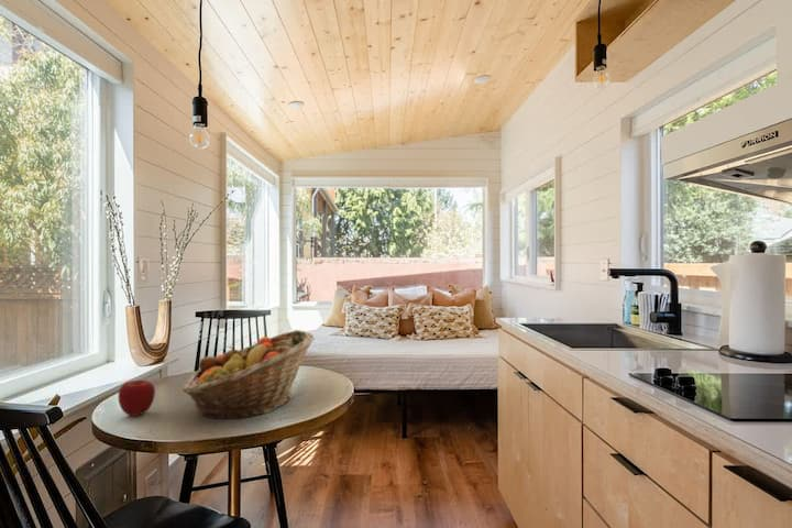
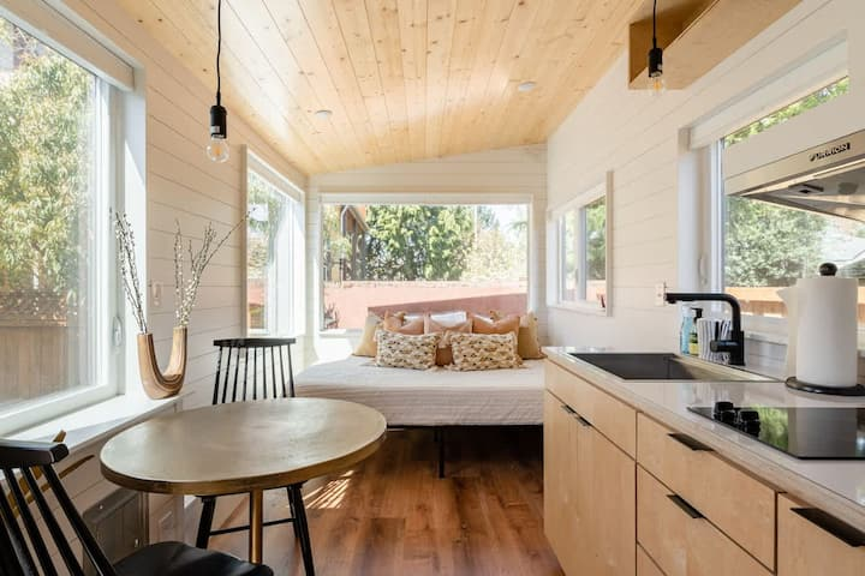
- apple [118,380,156,417]
- fruit basket [182,329,316,421]
